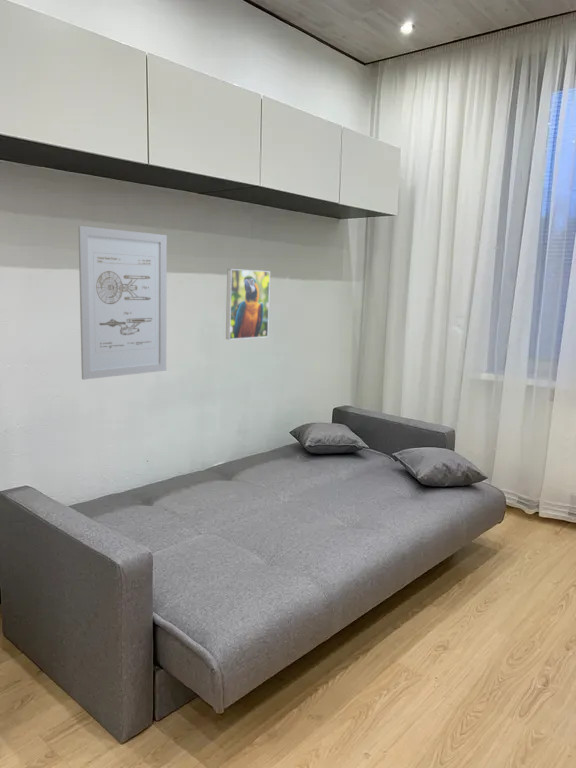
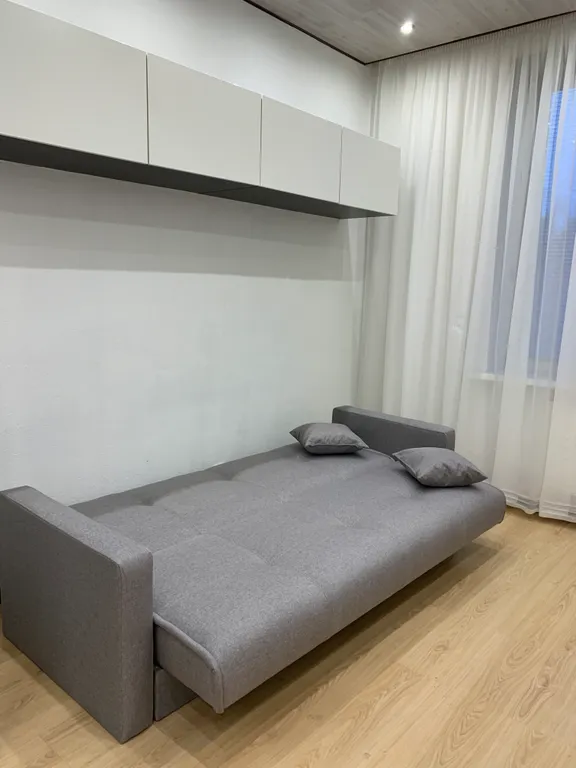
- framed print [225,268,271,341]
- wall art [77,225,168,381]
